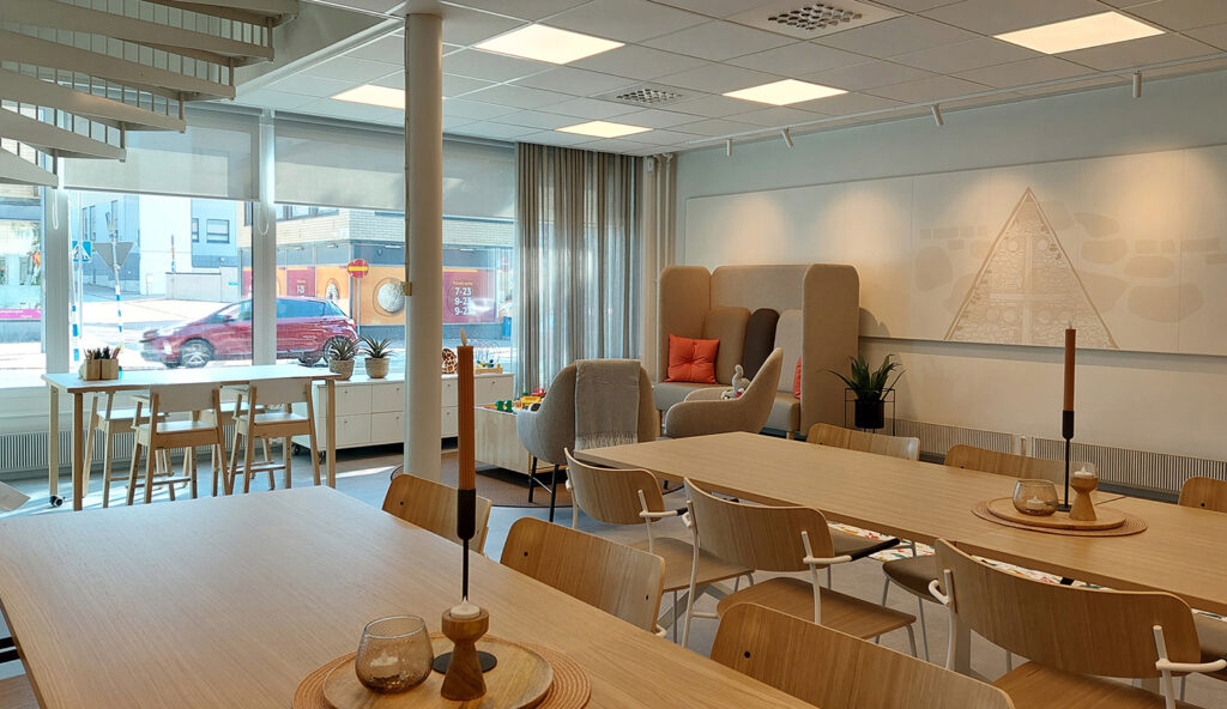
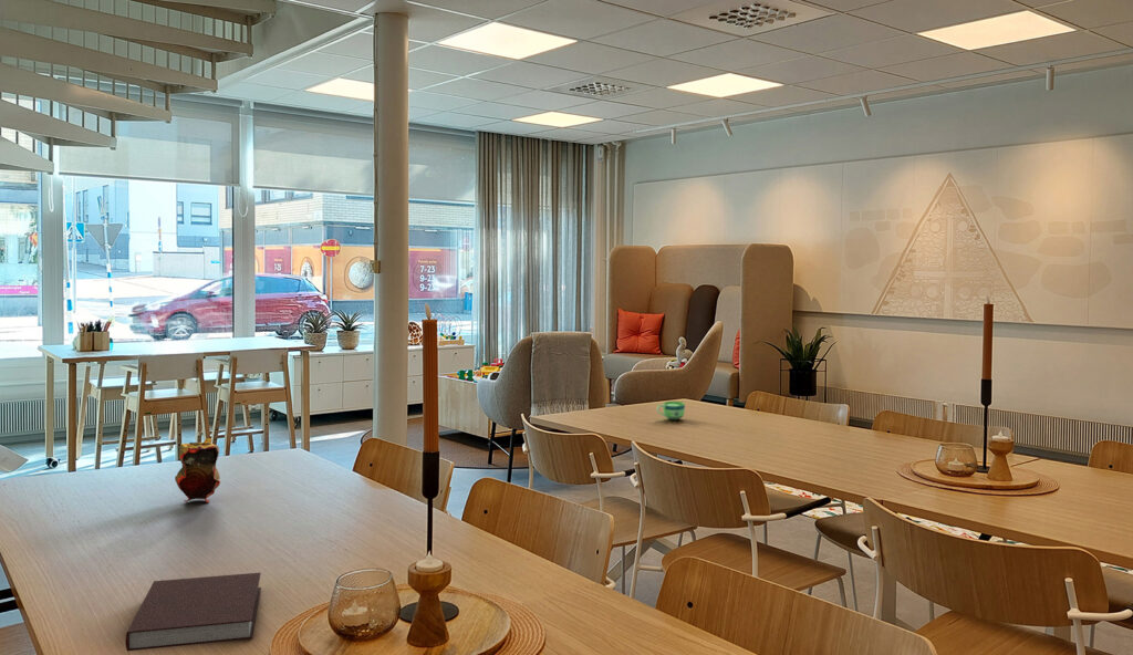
+ cup [656,401,686,420]
+ notebook [124,572,262,652]
+ teapot [174,437,221,503]
